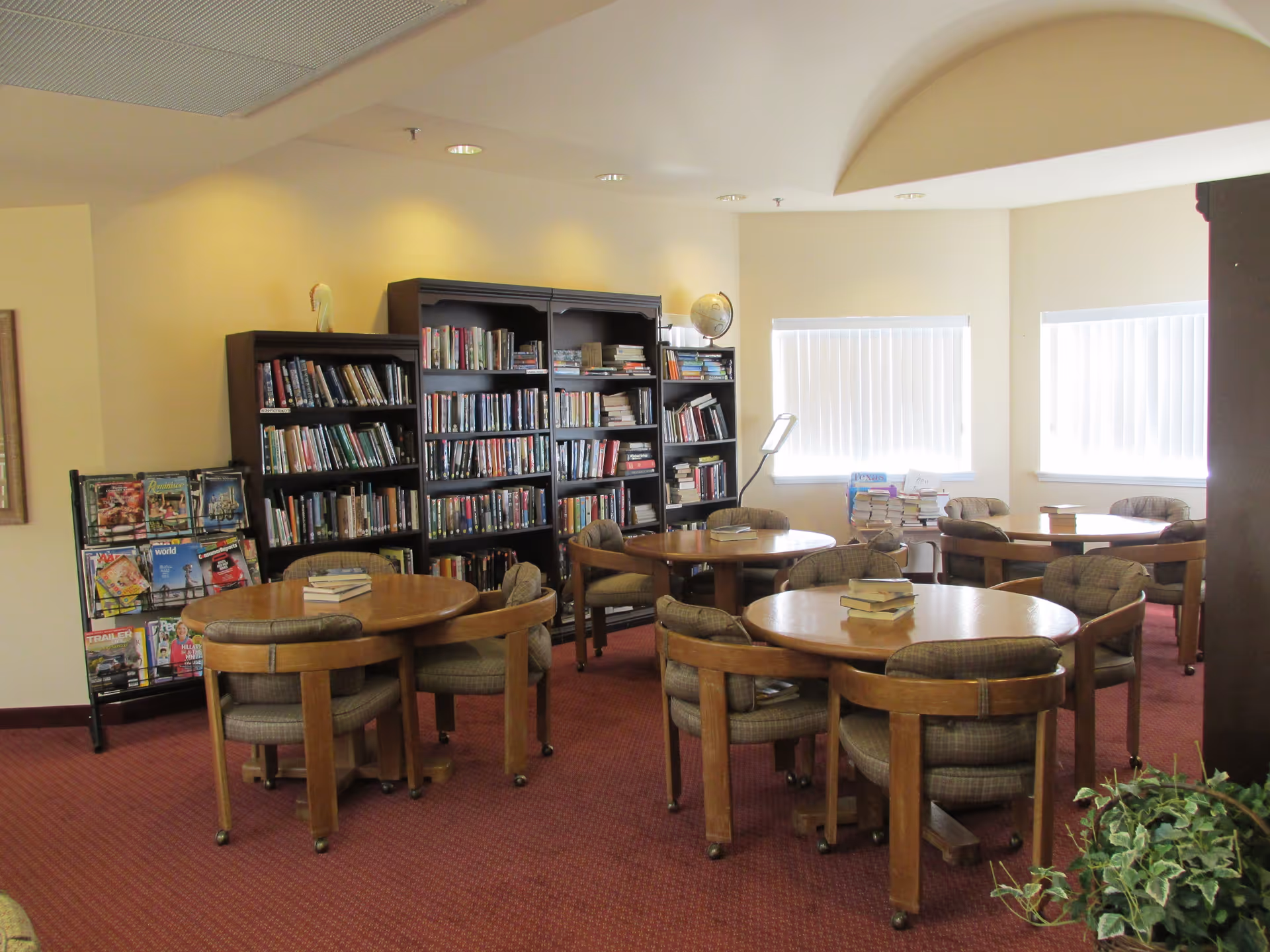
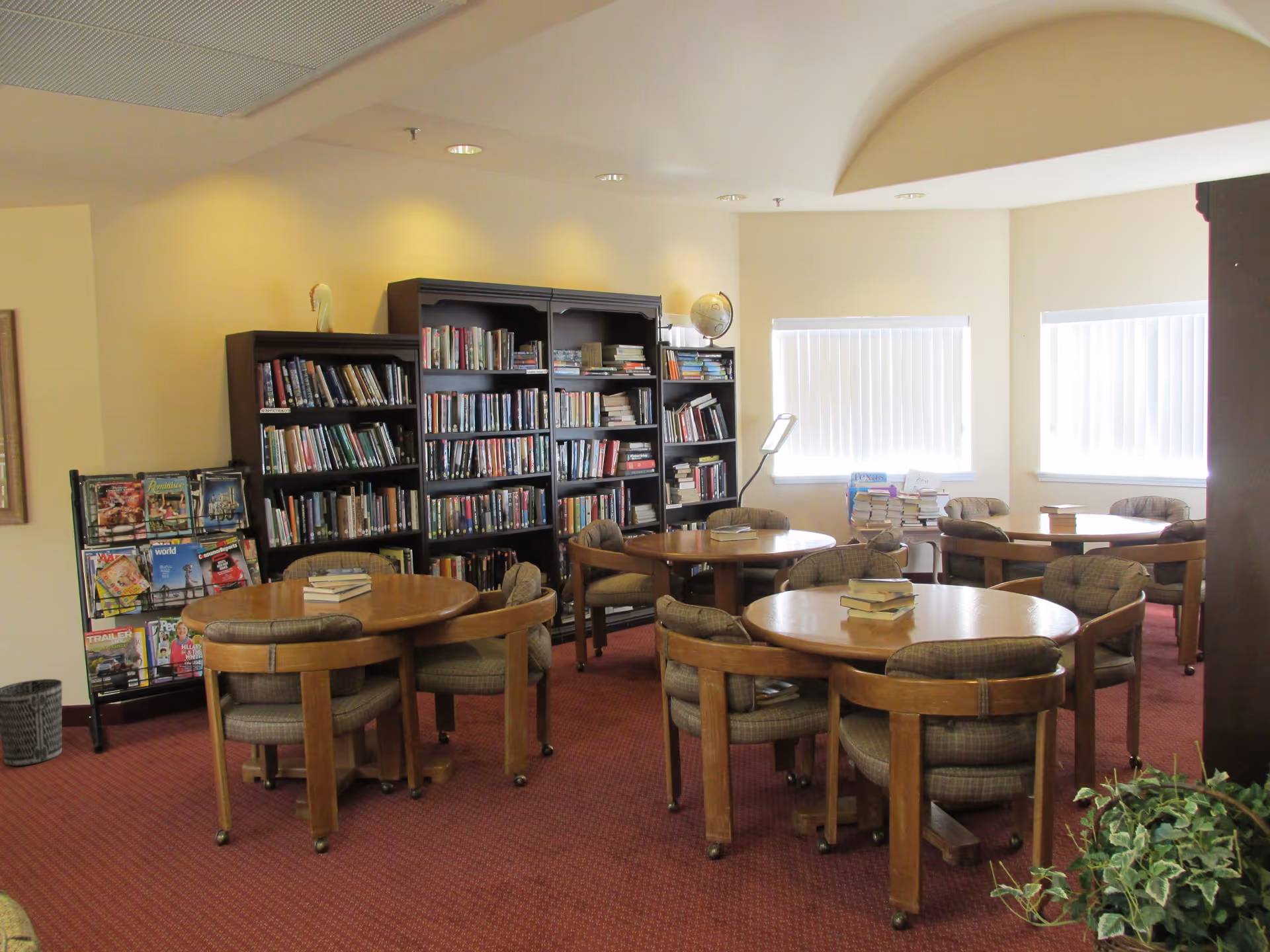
+ wastebasket [0,678,63,767]
